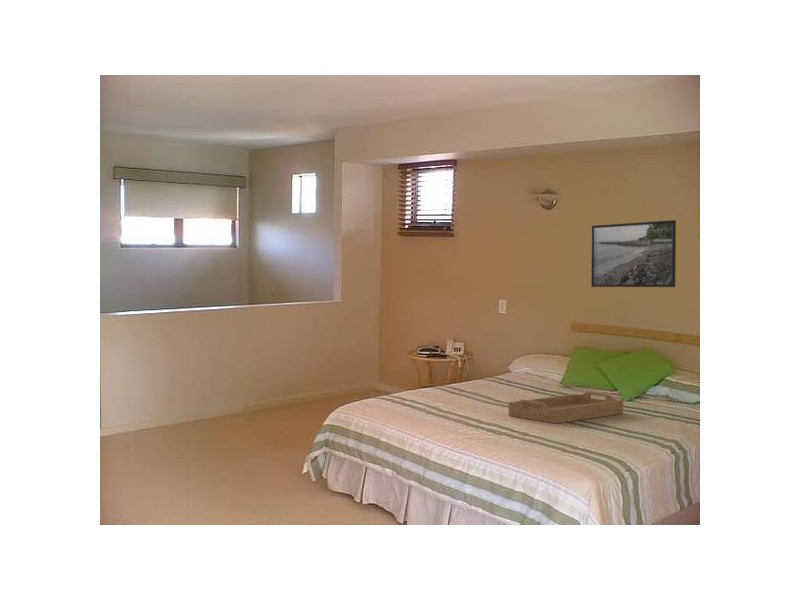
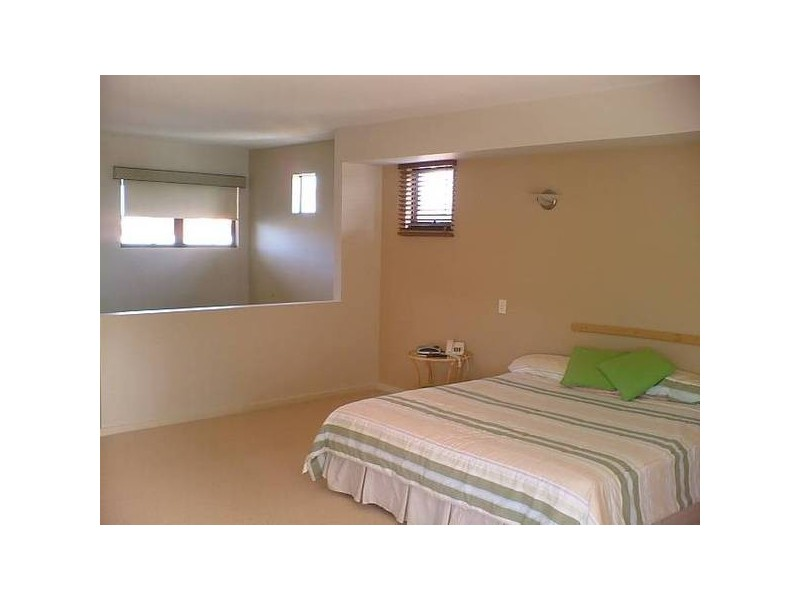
- serving tray [508,391,624,425]
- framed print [590,219,677,288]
